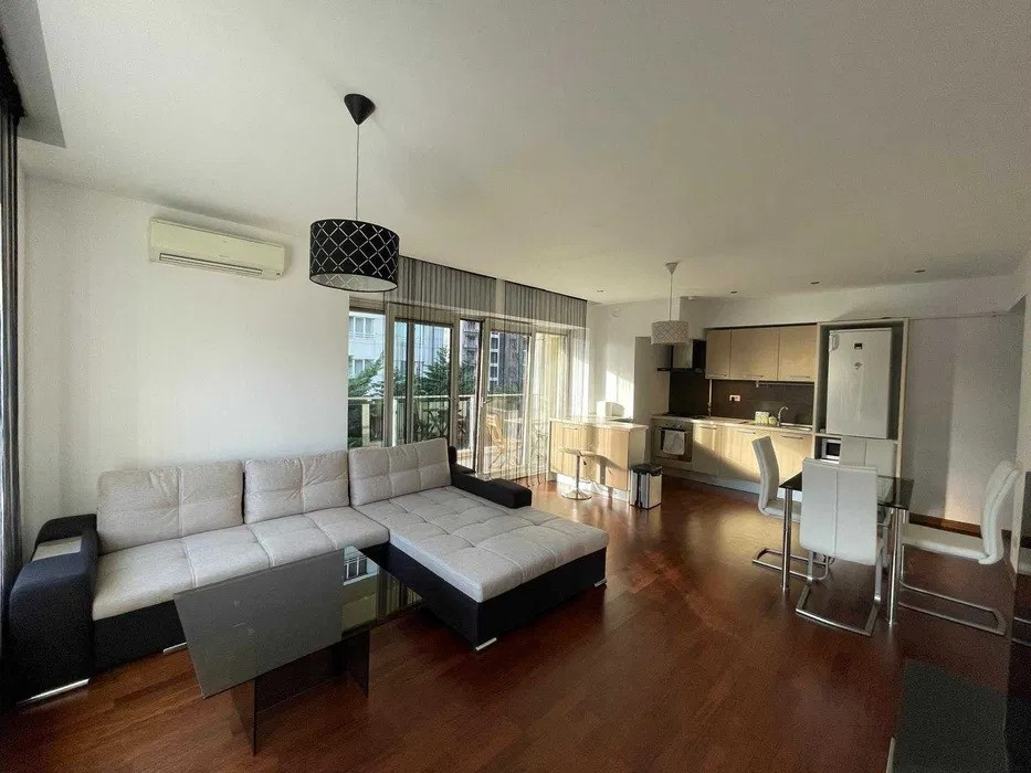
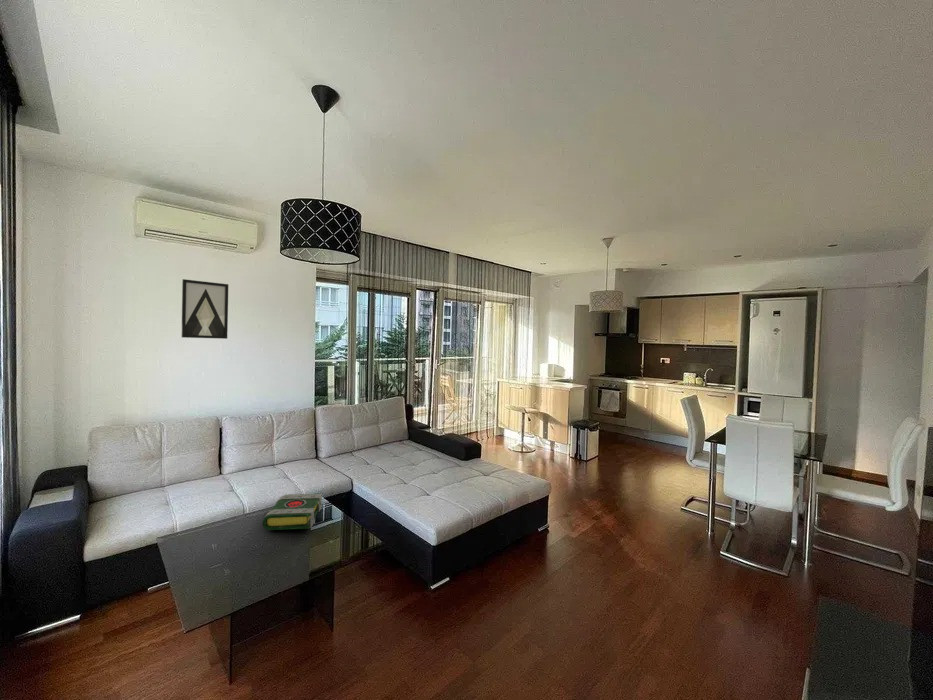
+ book [262,493,323,531]
+ wall art [180,278,229,340]
